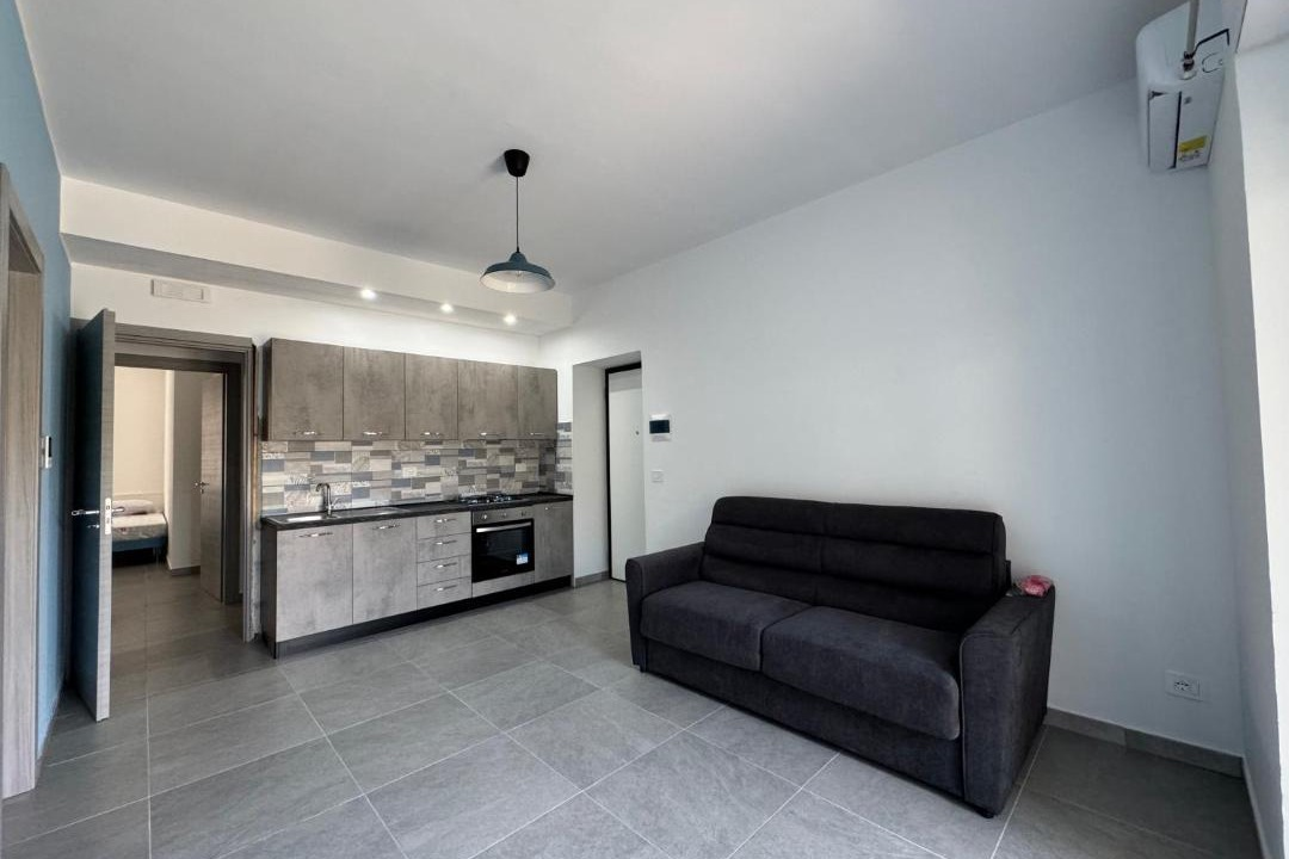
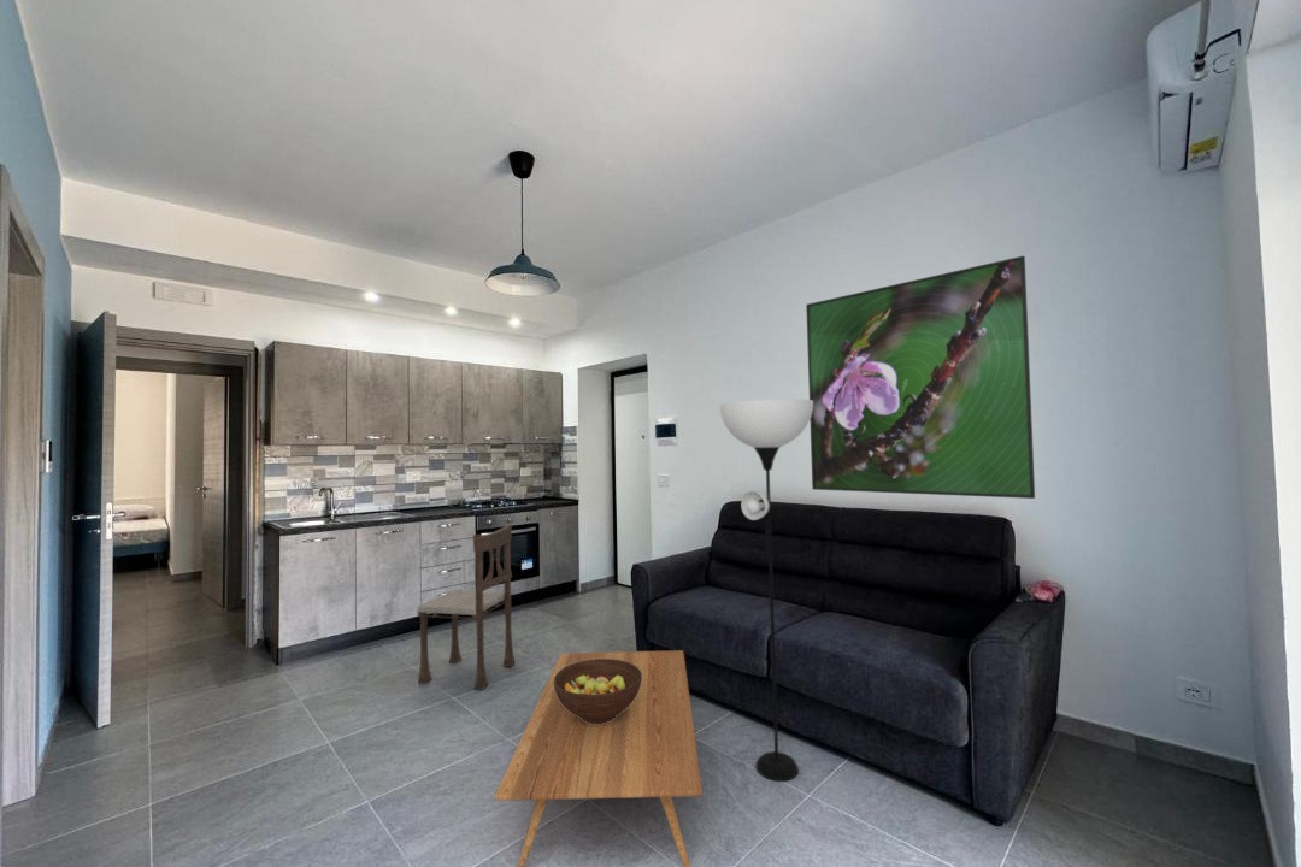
+ fruit bowl [554,659,642,724]
+ dining chair [416,524,517,691]
+ floor lamp [718,397,813,782]
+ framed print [805,254,1036,500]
+ coffee table [494,649,704,867]
